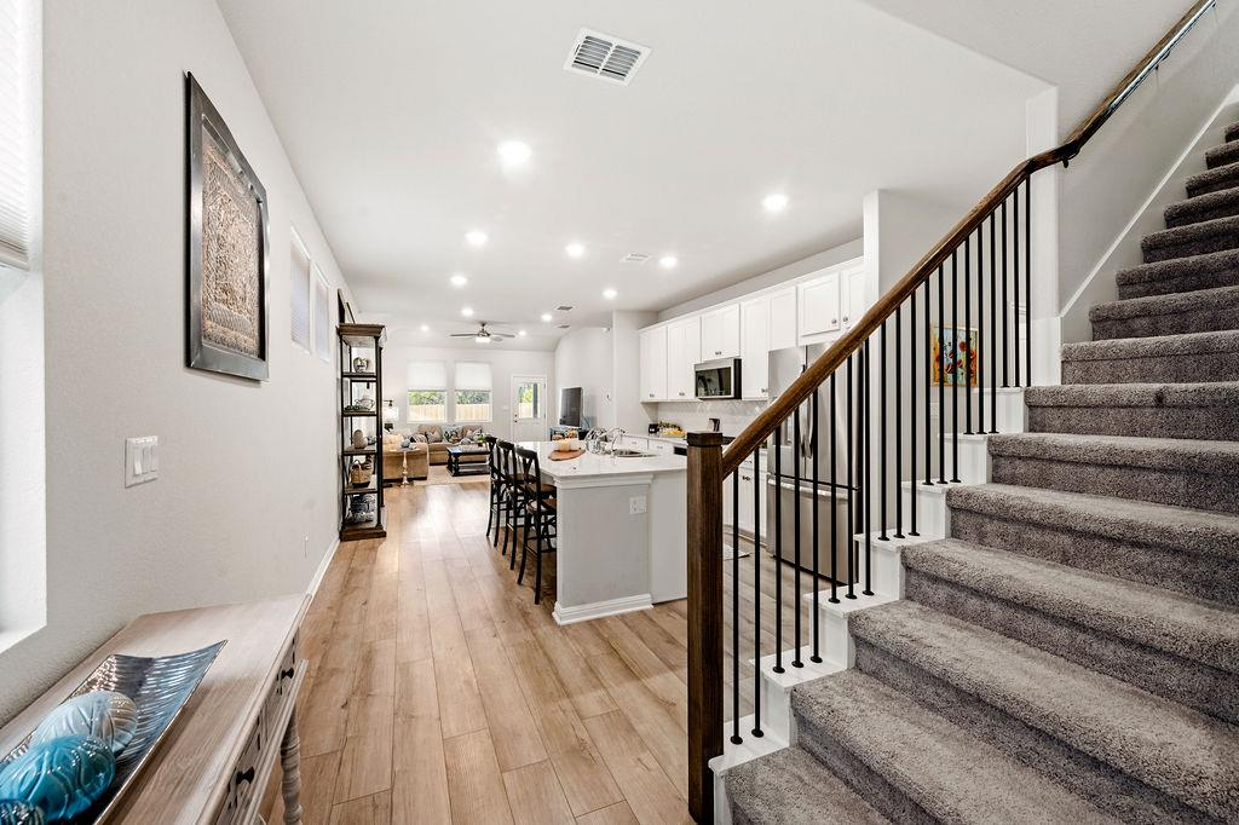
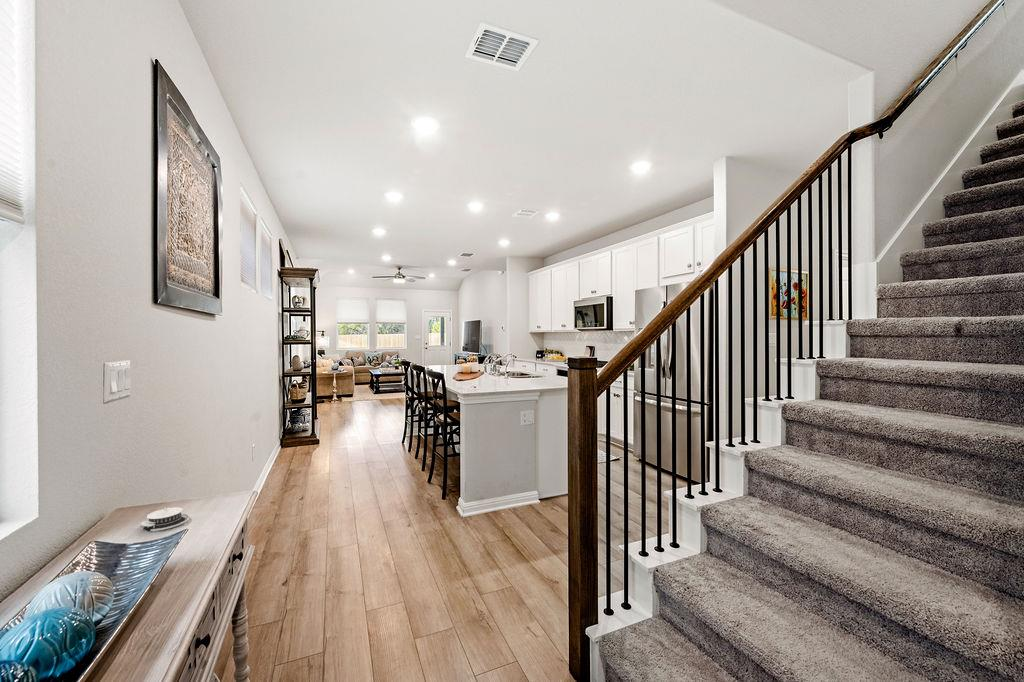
+ architectural model [139,507,190,532]
